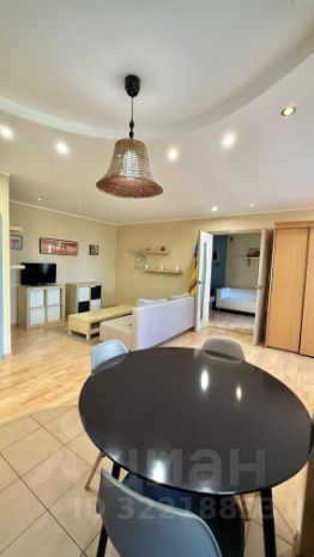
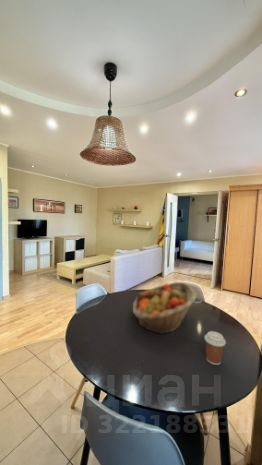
+ fruit basket [132,281,198,335]
+ coffee cup [204,330,227,366]
